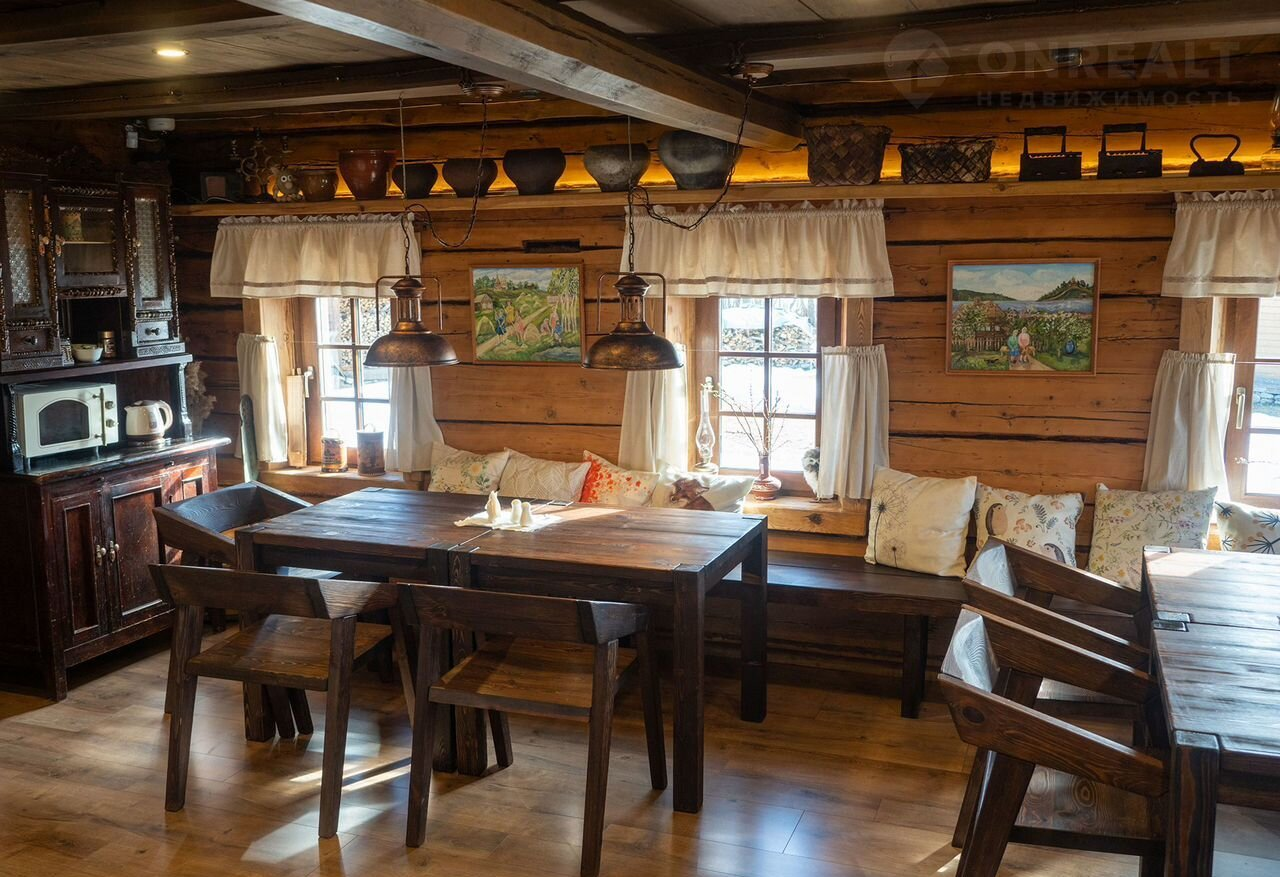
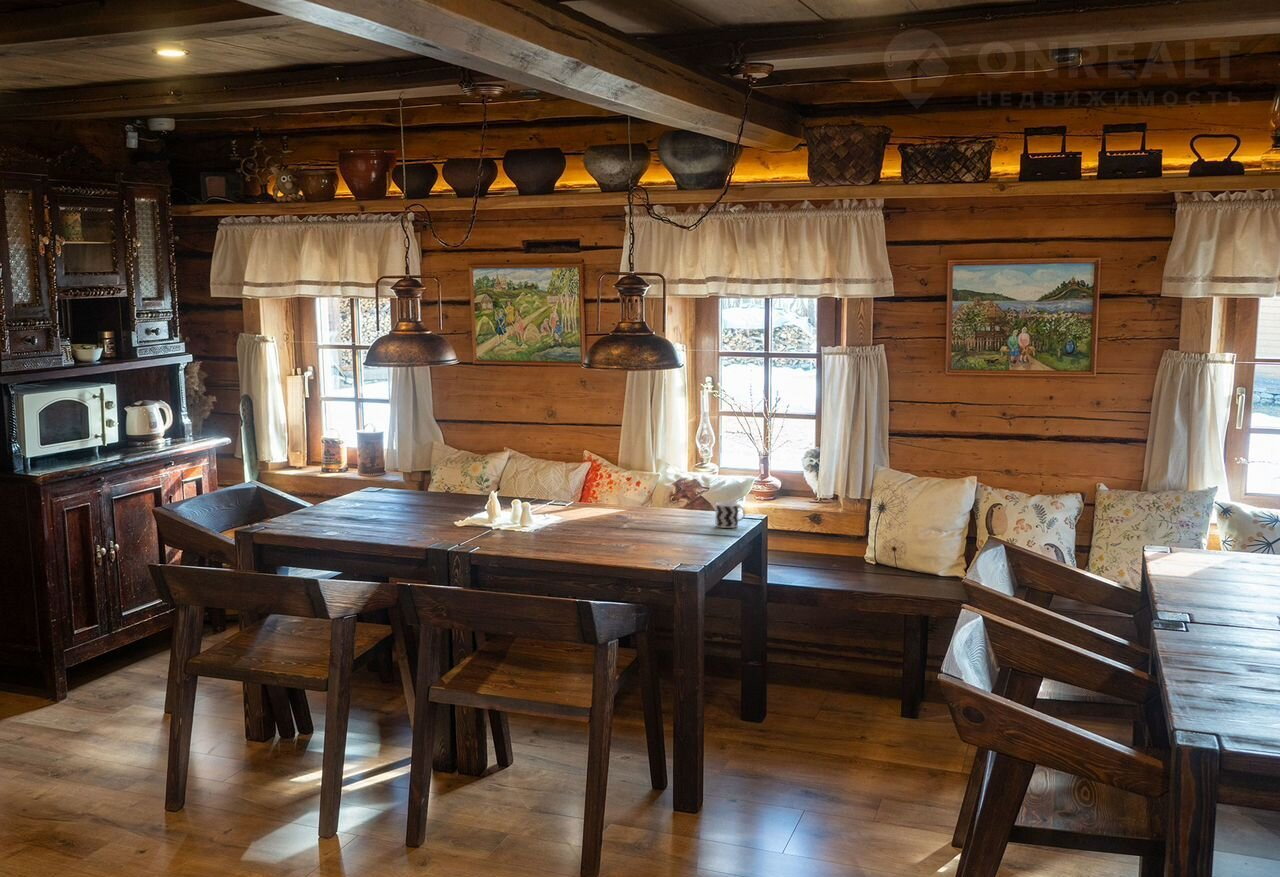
+ cup [715,501,746,529]
